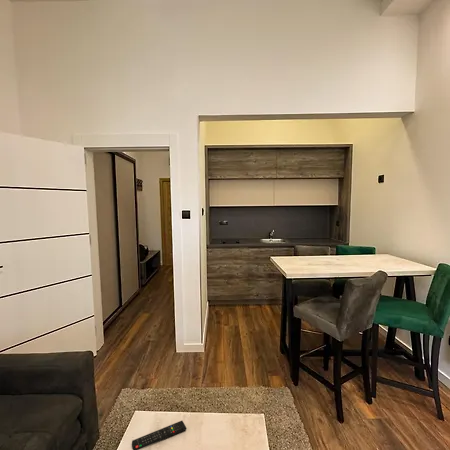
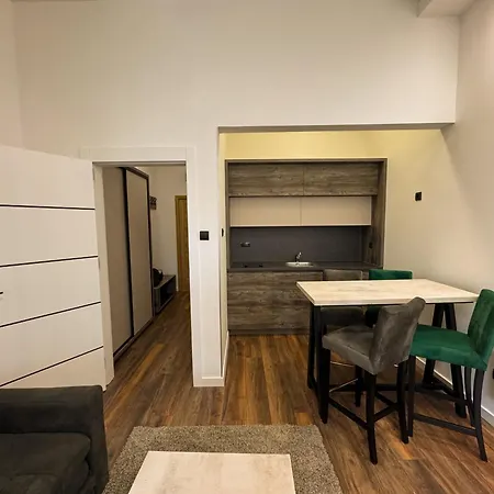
- remote control [131,420,187,450]
